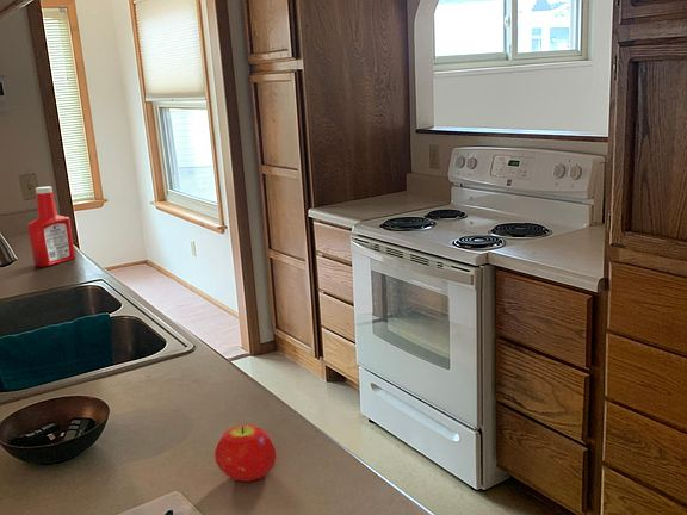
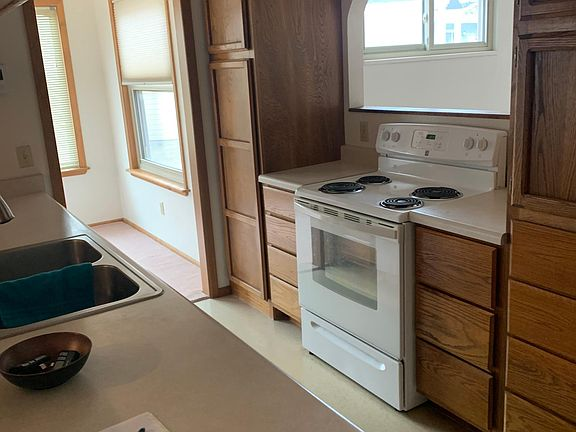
- fruit [213,423,277,483]
- soap bottle [26,185,76,268]
